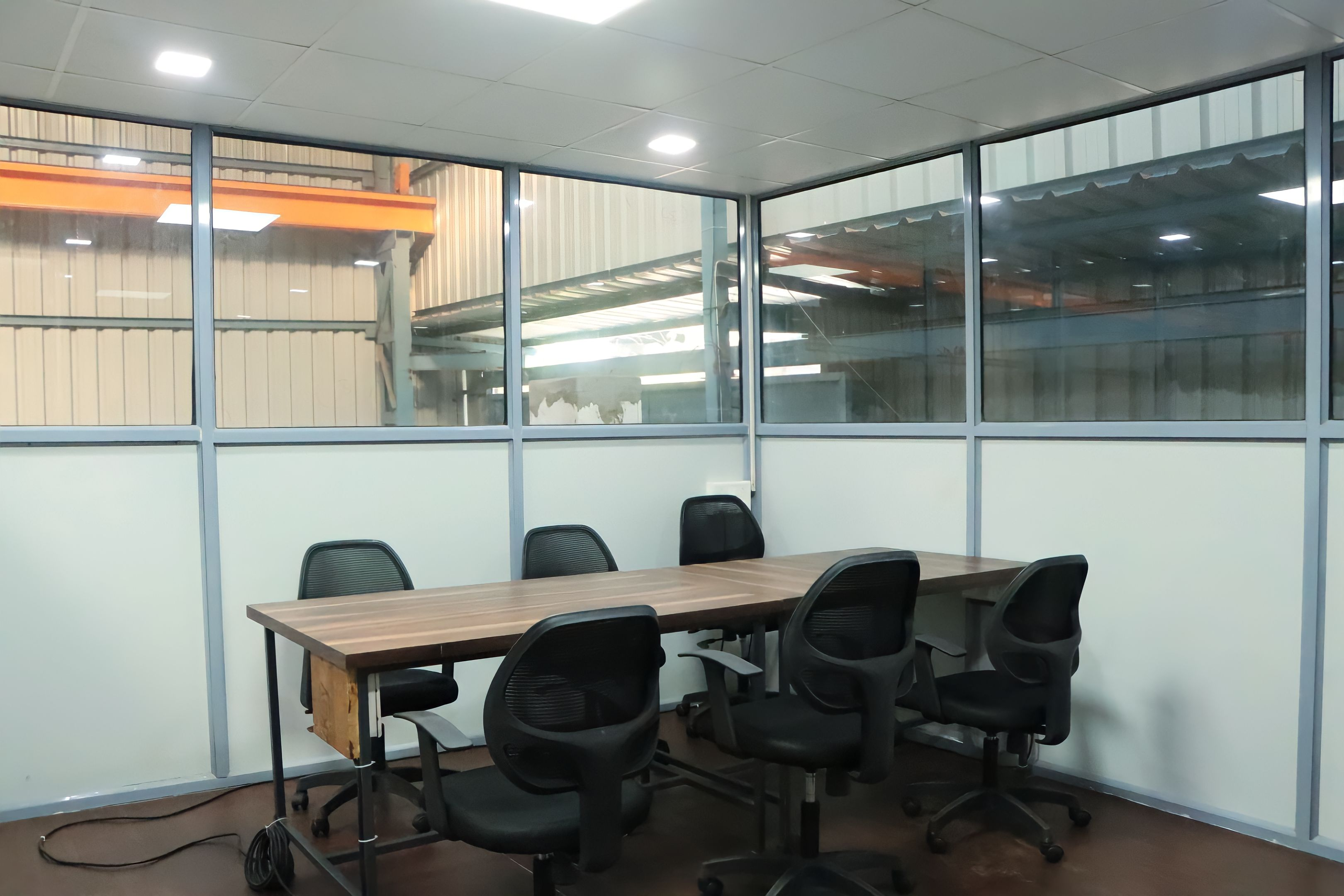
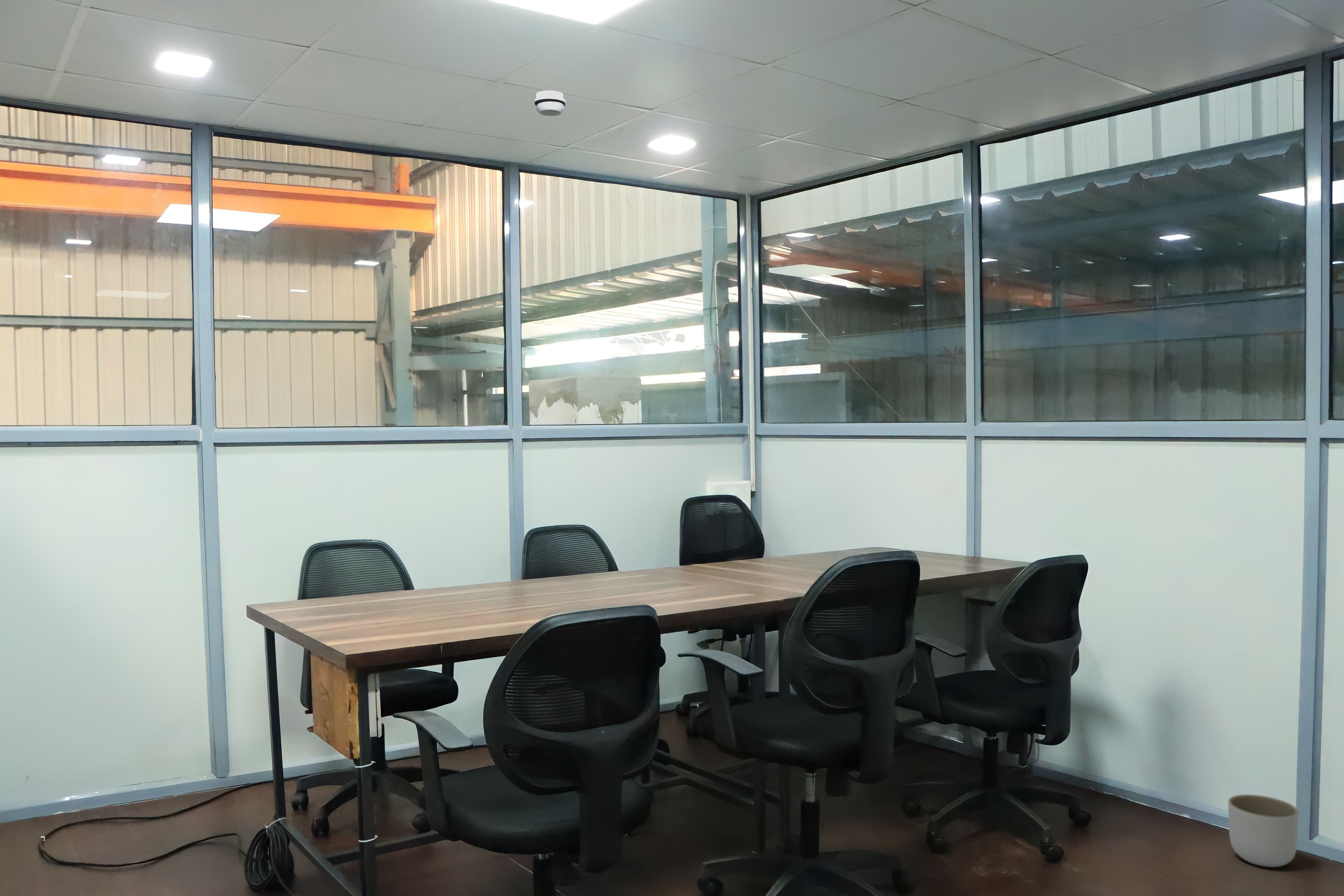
+ planter [1228,794,1299,868]
+ smoke detector [534,90,566,117]
